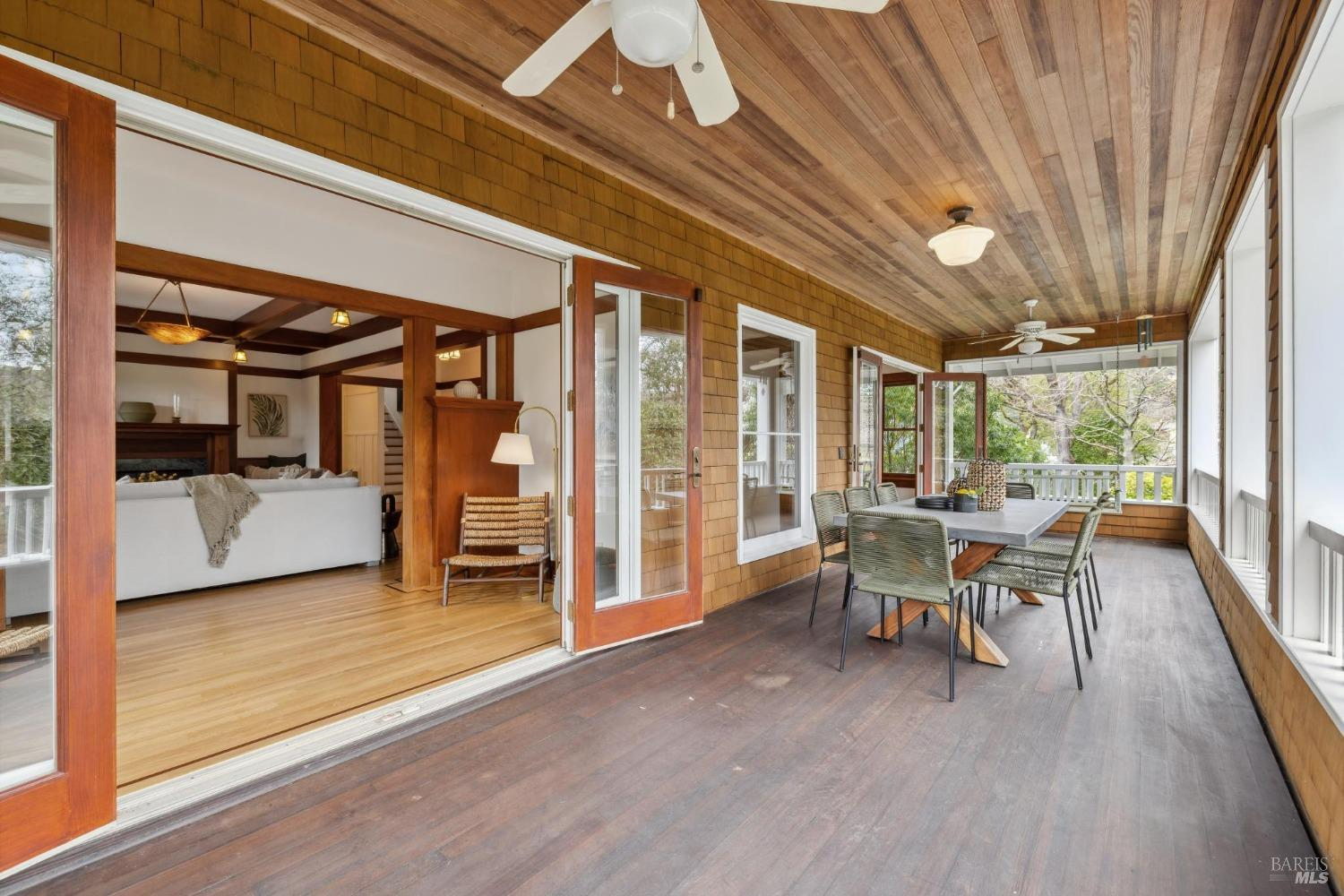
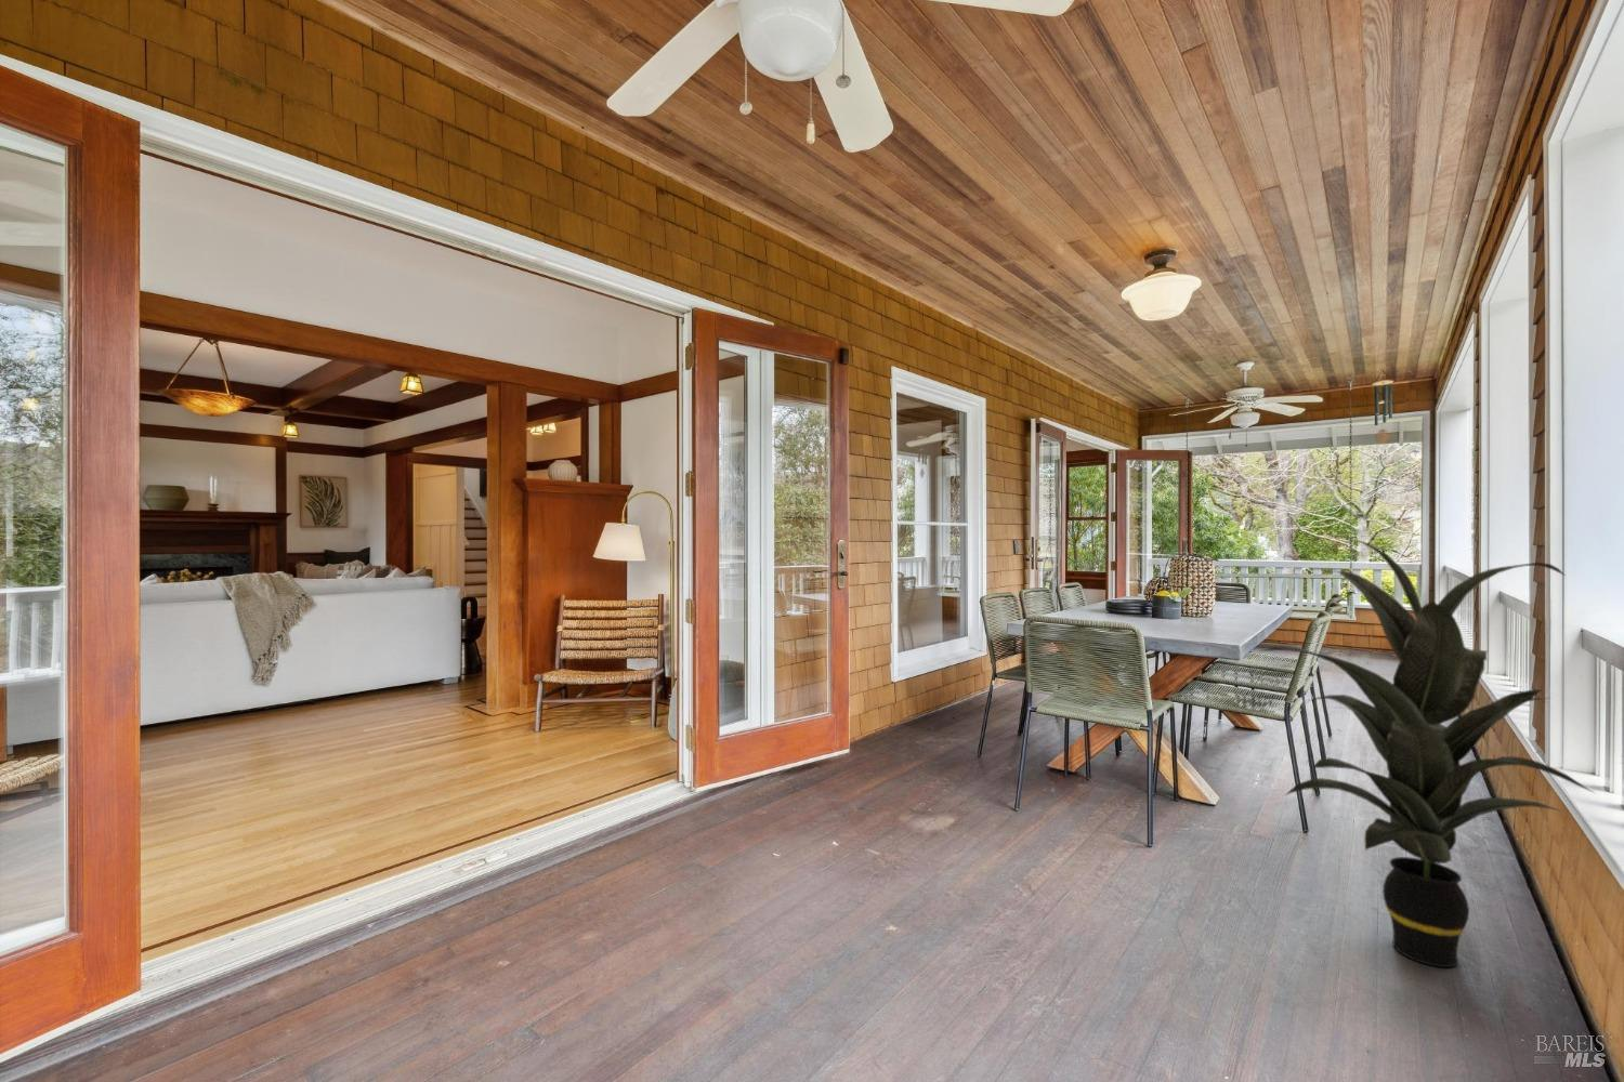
+ indoor plant [1259,539,1596,968]
